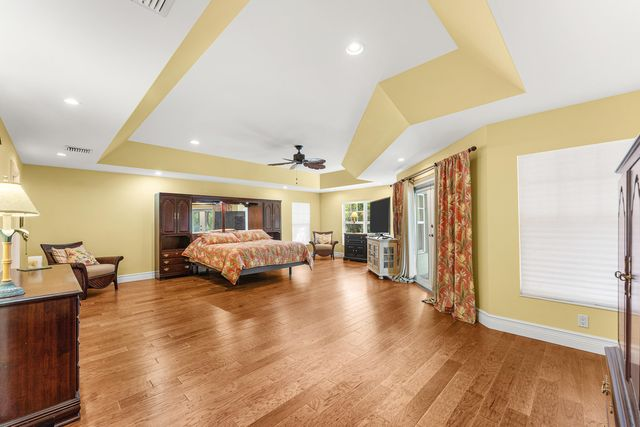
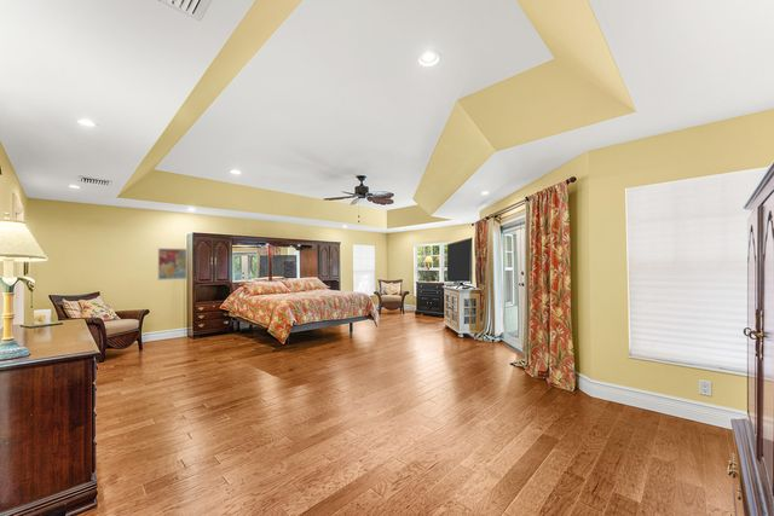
+ wall art [157,247,189,282]
